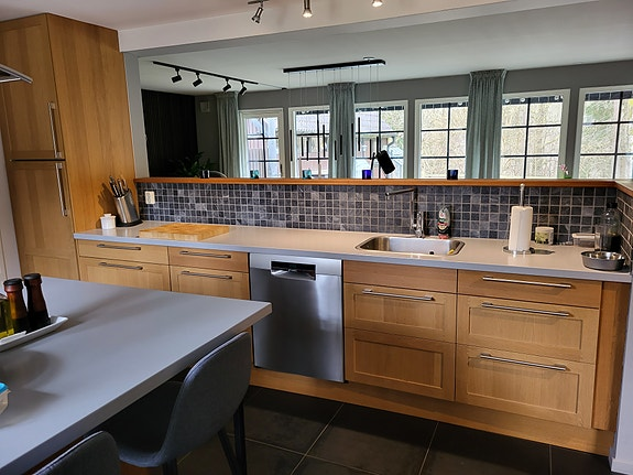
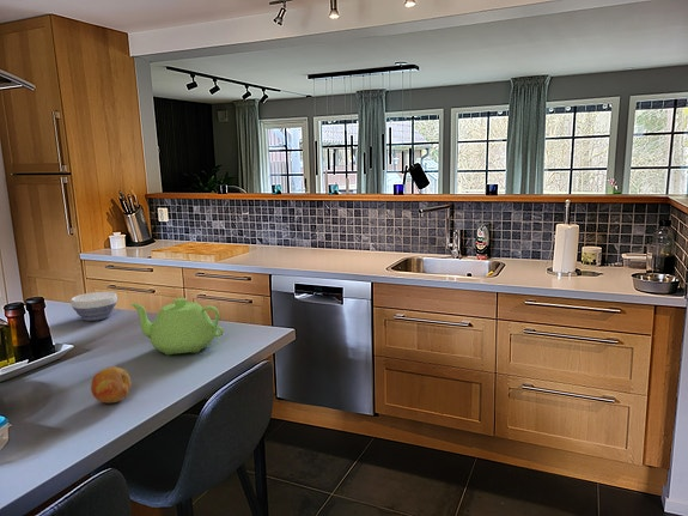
+ bowl [69,291,118,322]
+ fruit [90,365,132,405]
+ teapot [129,297,225,356]
